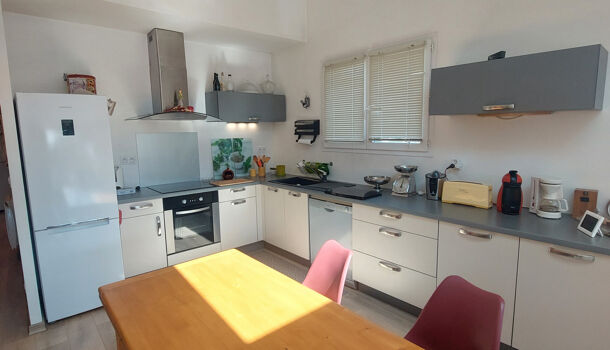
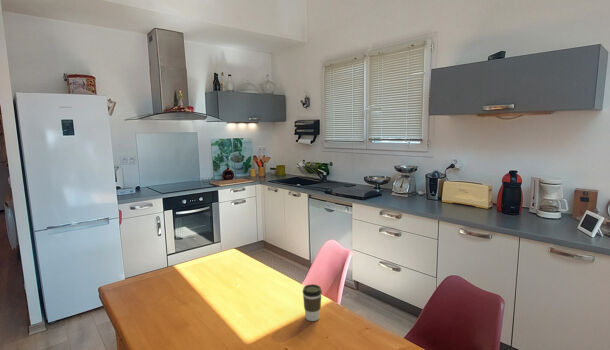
+ coffee cup [302,283,323,322]
